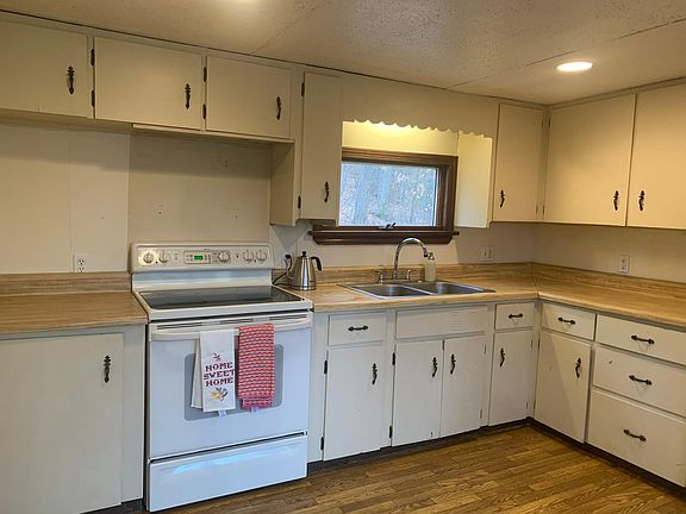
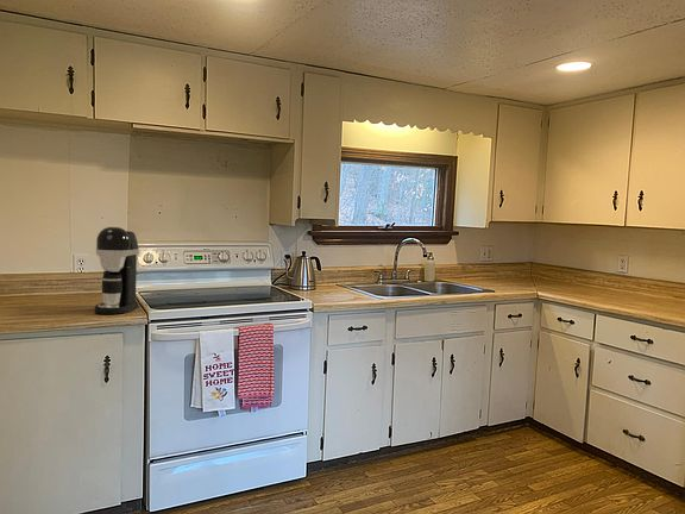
+ coffee maker [93,226,140,315]
